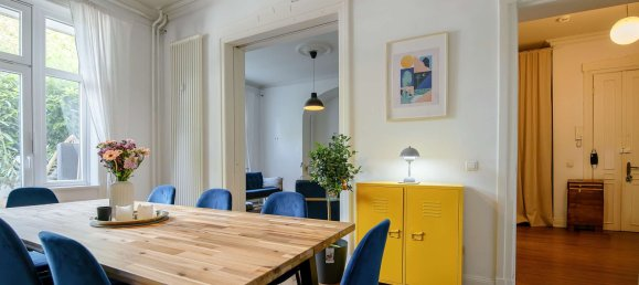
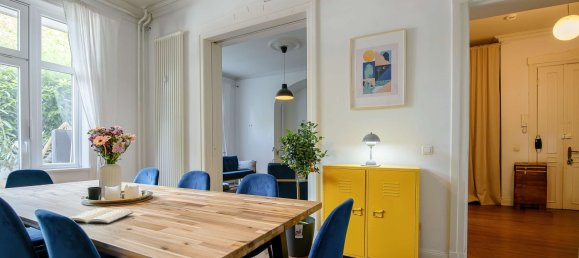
+ book [69,207,133,225]
